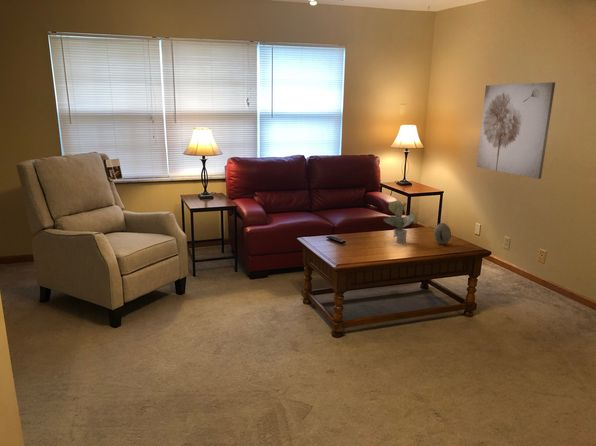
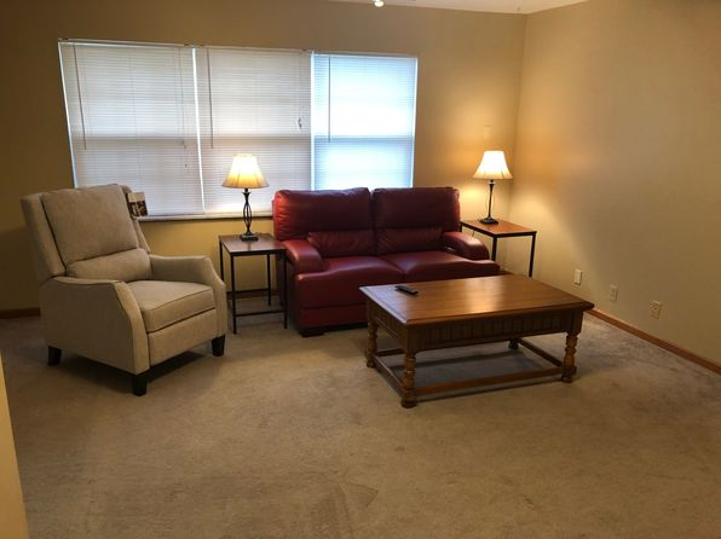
- potted plant [382,199,418,245]
- wall art [476,81,556,180]
- decorative egg [433,222,452,245]
